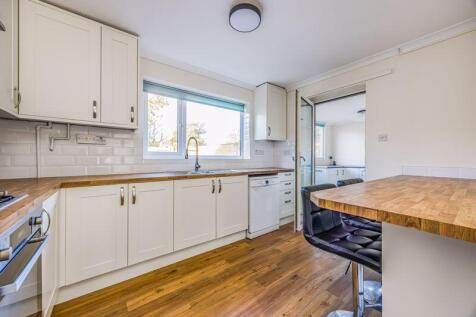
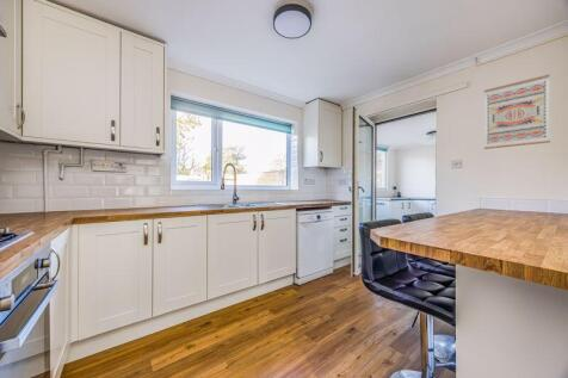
+ wall art [483,73,551,150]
